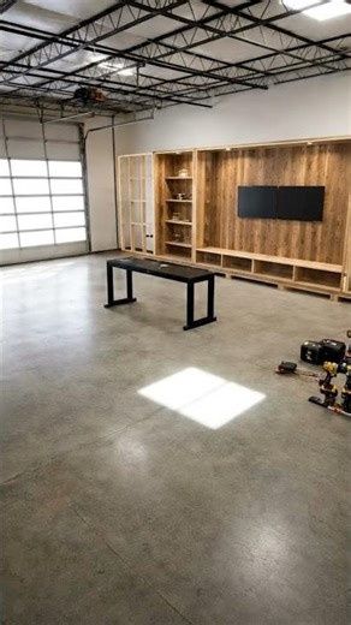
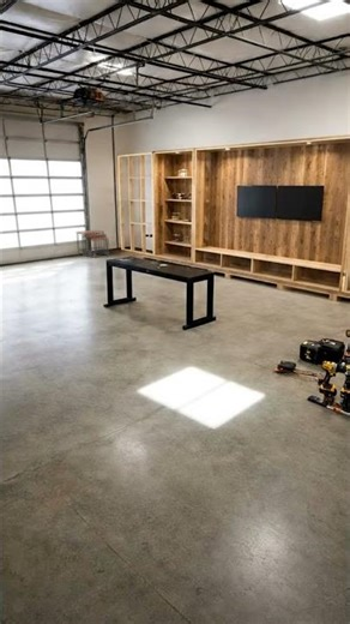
+ desk [76,229,110,259]
